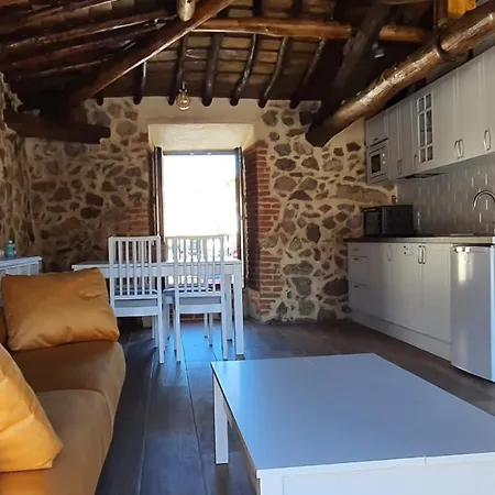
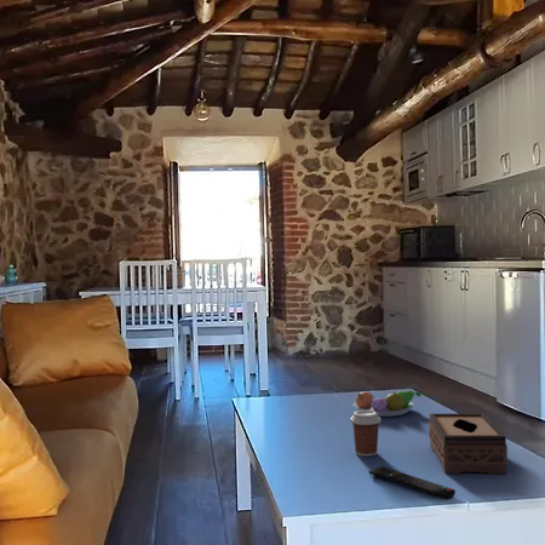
+ remote control [368,465,457,501]
+ fruit bowl [351,389,421,418]
+ coffee cup [349,409,383,458]
+ tissue box [428,412,509,475]
